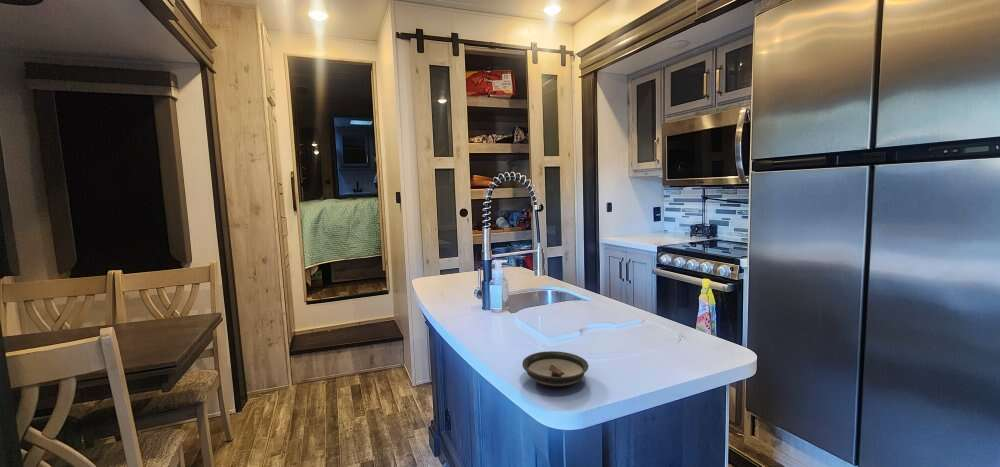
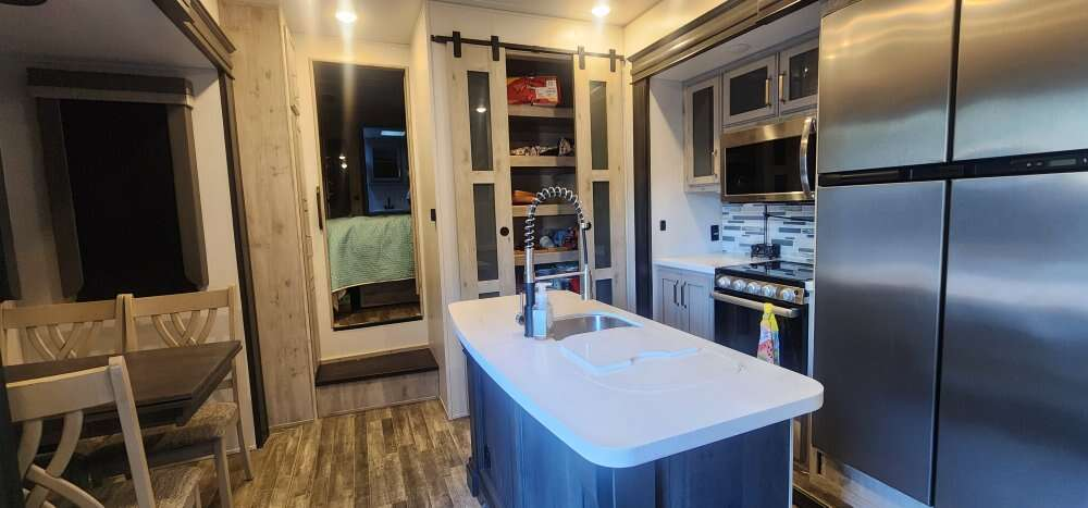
- saucer [521,350,589,387]
